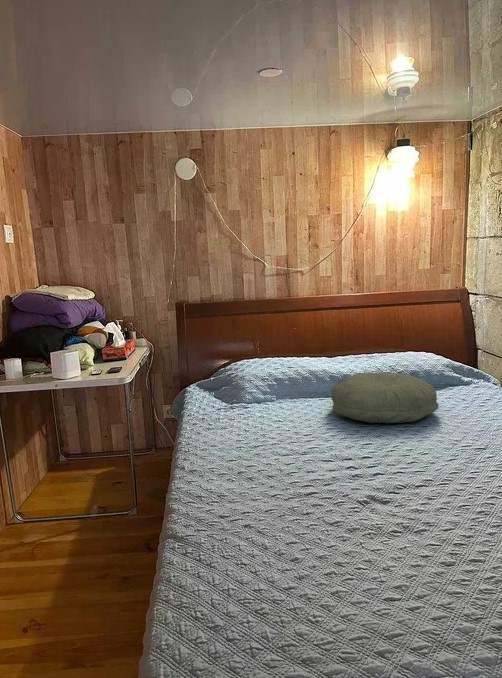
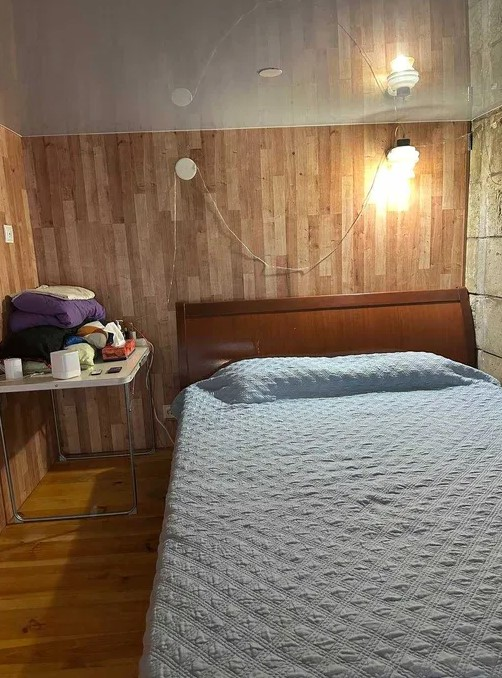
- pillow [330,372,440,424]
